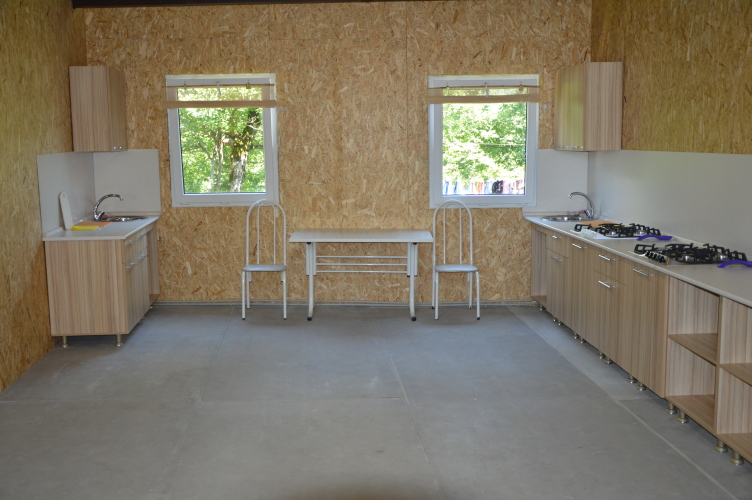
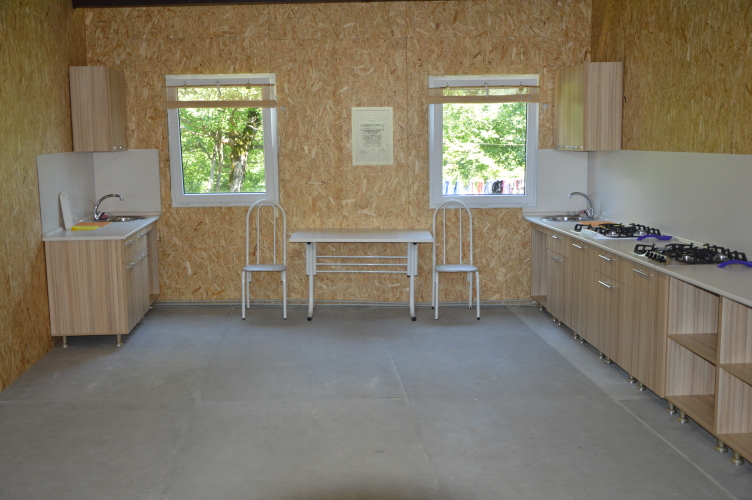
+ wall art [351,106,394,166]
